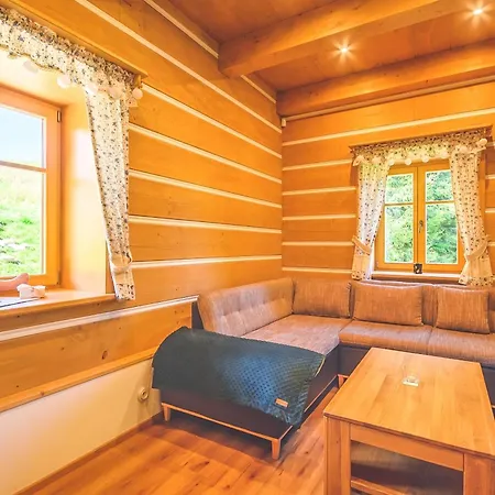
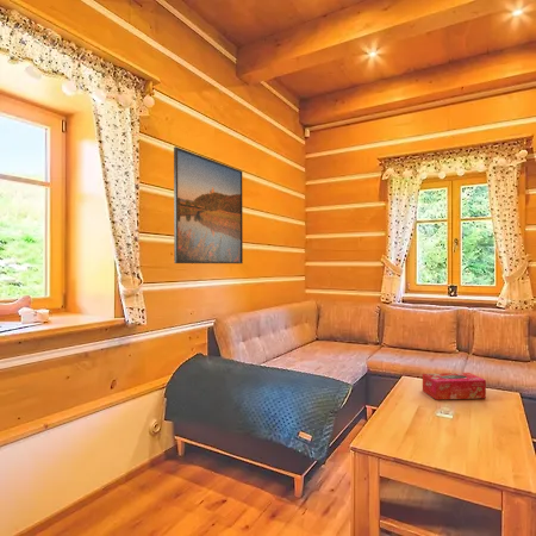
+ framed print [173,145,244,264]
+ tissue box [422,372,487,401]
